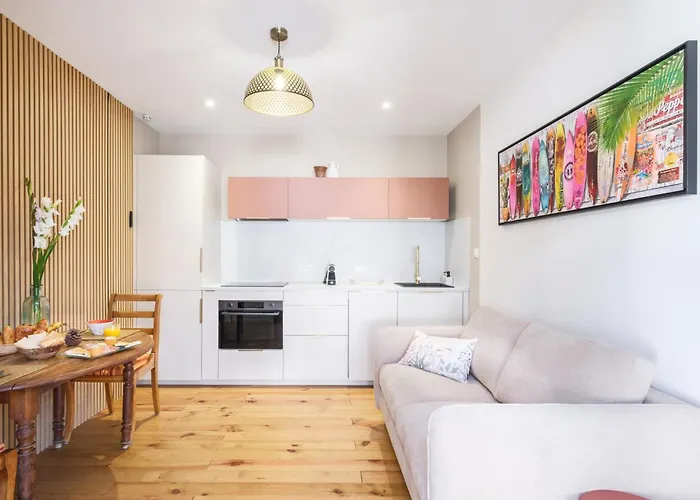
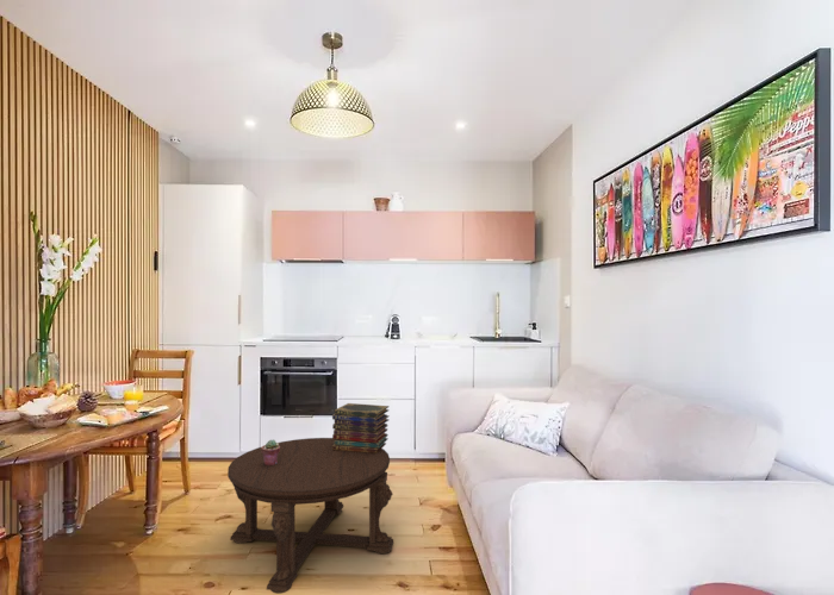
+ coffee table [226,437,394,595]
+ book stack [331,402,391,453]
+ potted succulent [261,439,280,465]
